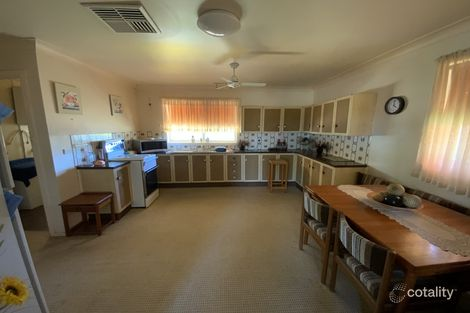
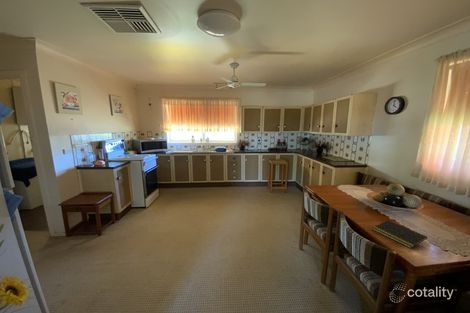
+ notepad [372,219,428,249]
